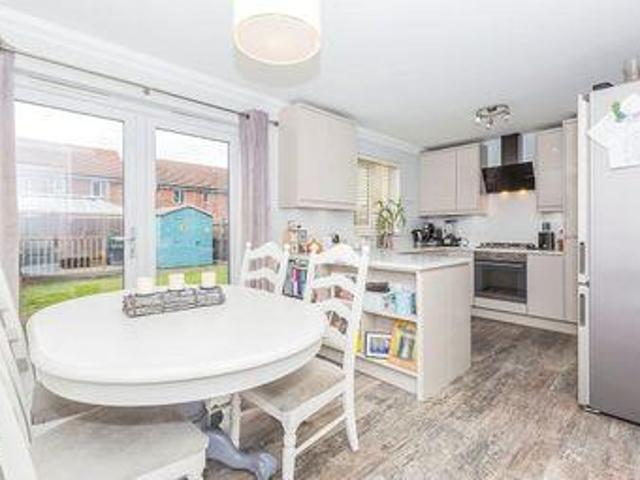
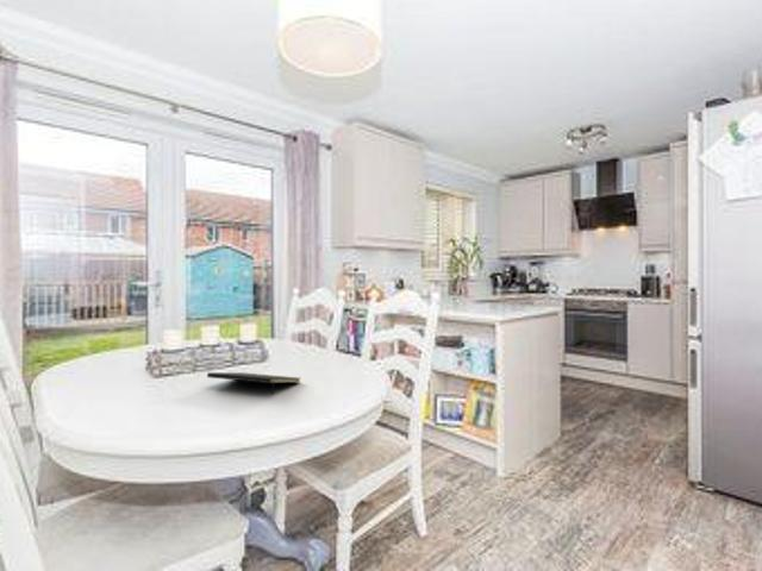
+ notepad [206,371,301,396]
